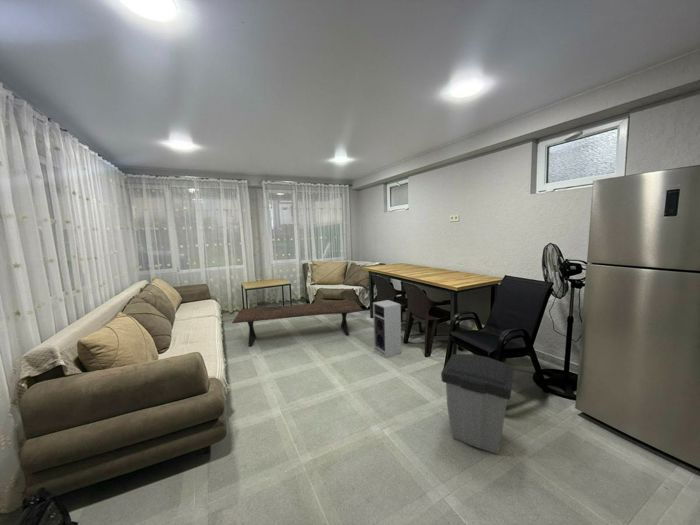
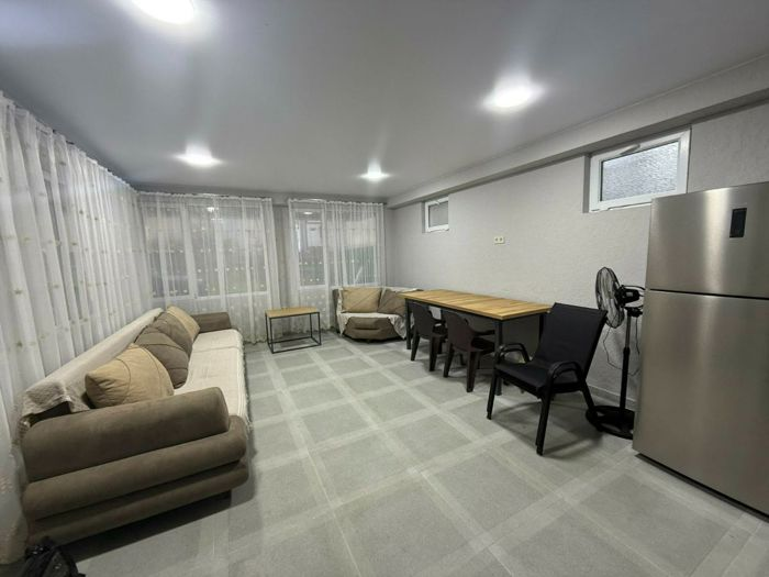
- coffee table [231,299,365,348]
- trash can [440,353,515,455]
- speaker [372,299,402,359]
